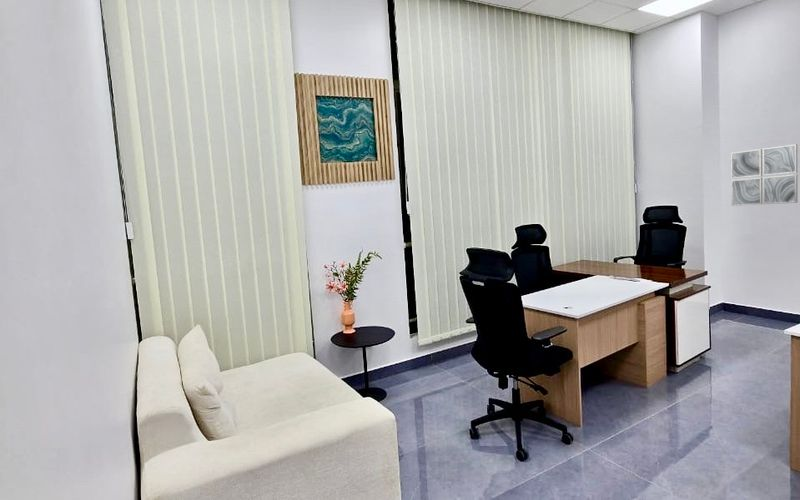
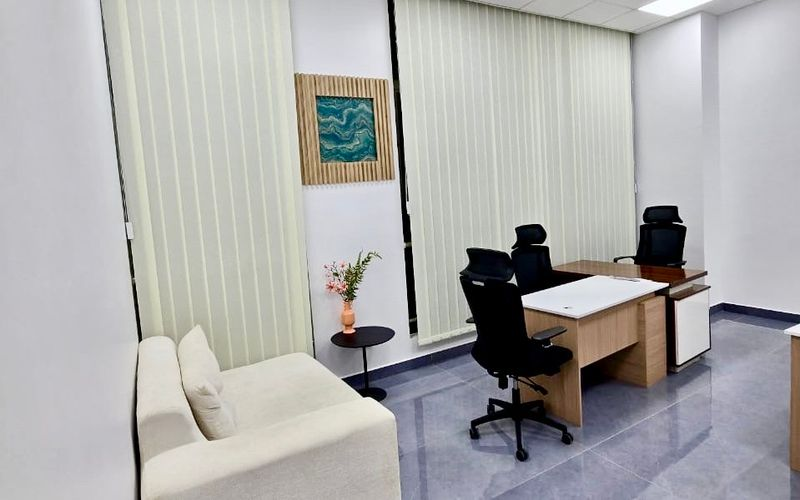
- wall art [730,143,799,207]
